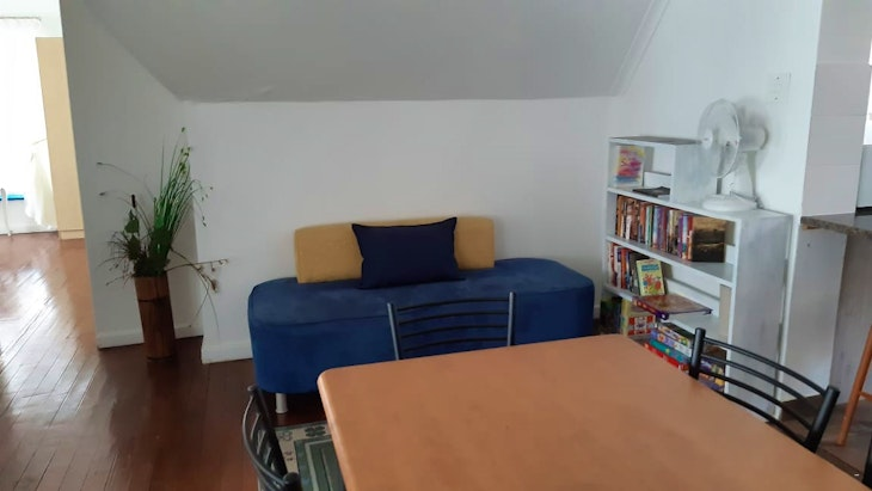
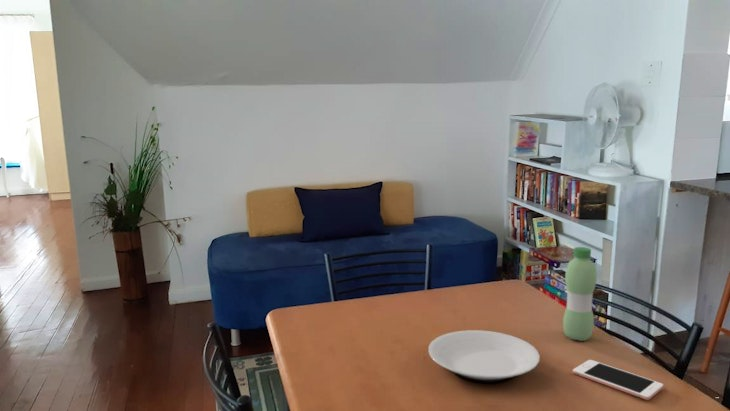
+ plate [427,329,541,384]
+ cell phone [572,359,664,401]
+ water bottle [562,246,598,342]
